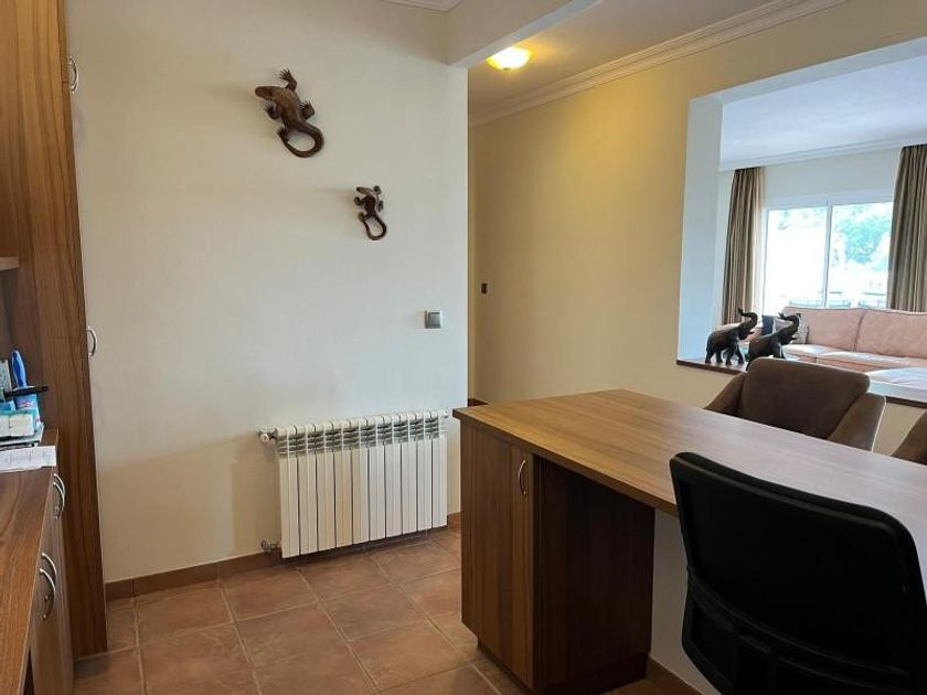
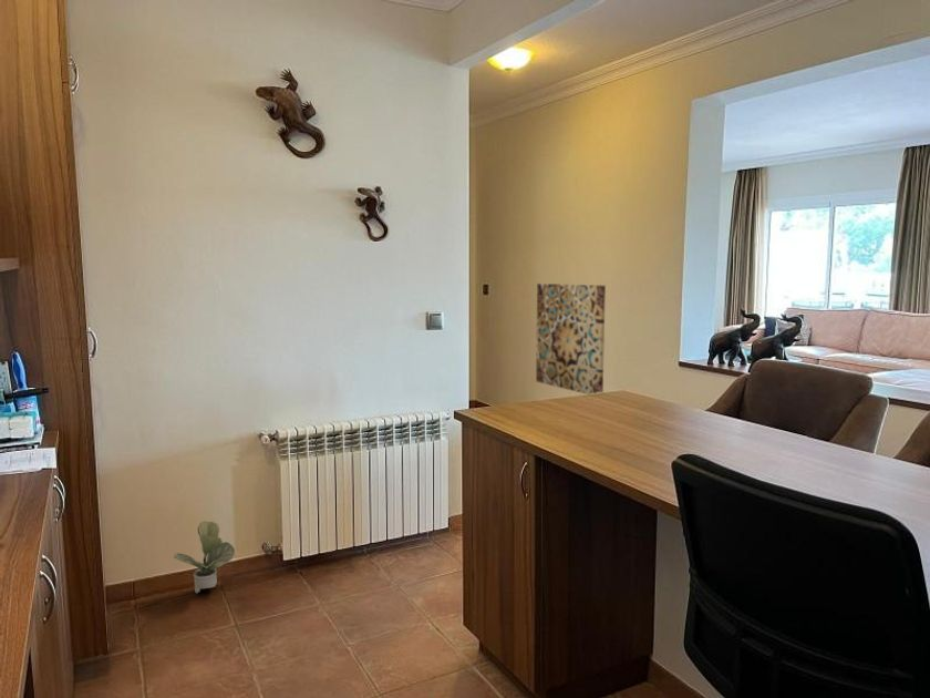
+ potted plant [173,520,236,594]
+ wall art [535,283,607,396]
